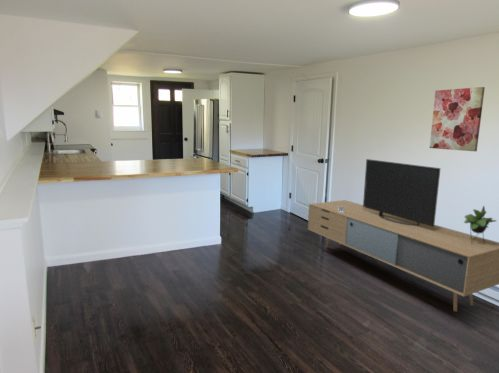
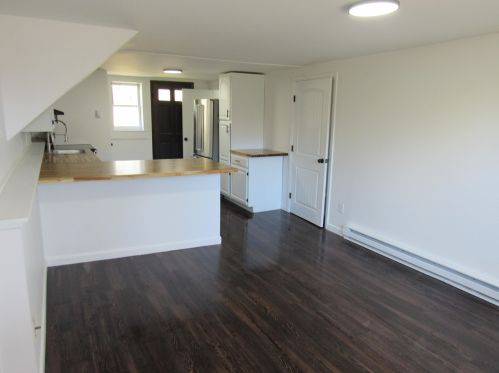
- media console [307,158,499,312]
- wall art [429,86,486,152]
